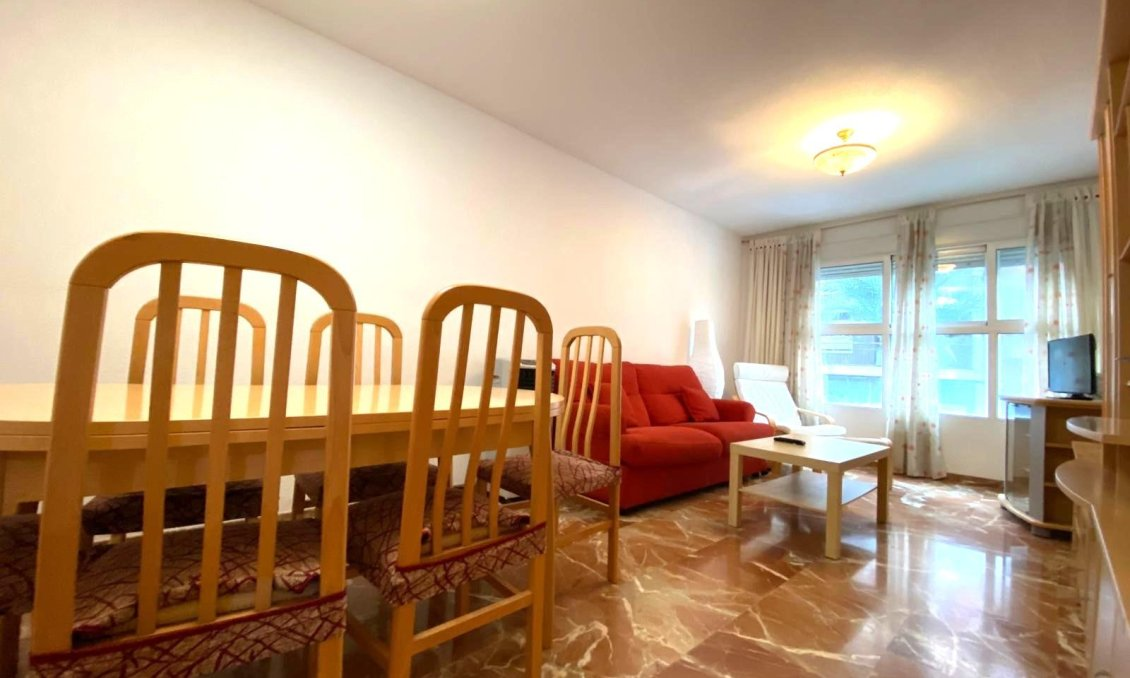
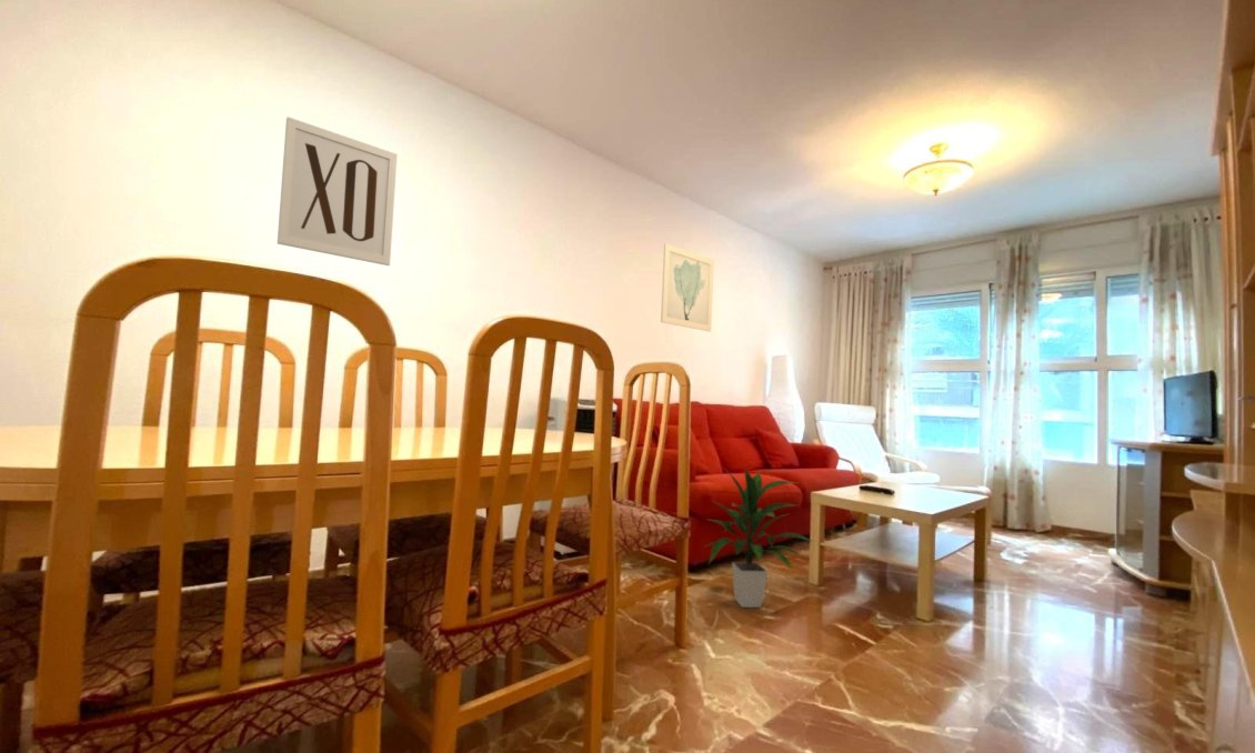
+ wall art [660,242,715,332]
+ wall art [277,116,398,267]
+ indoor plant [705,464,815,609]
